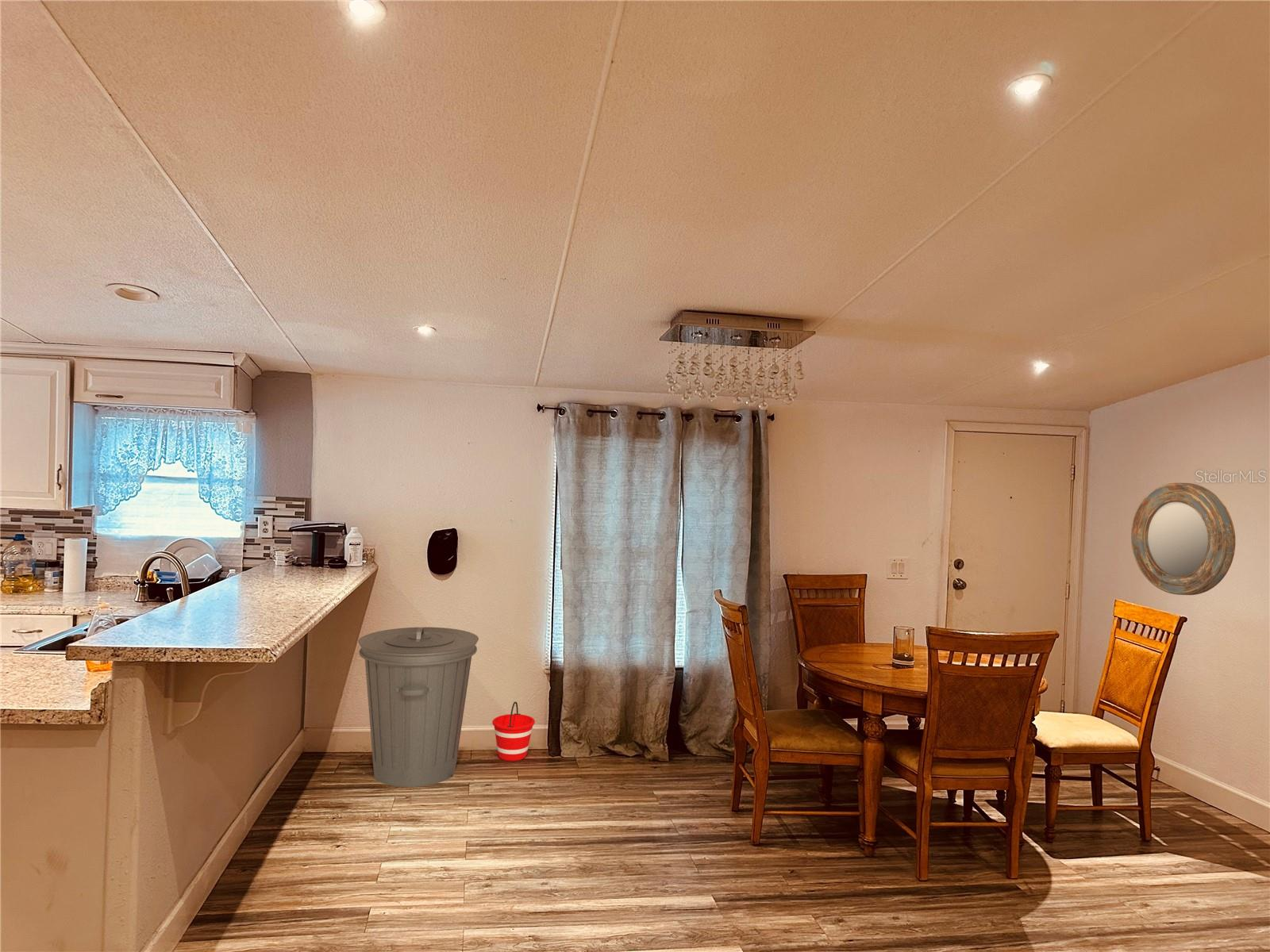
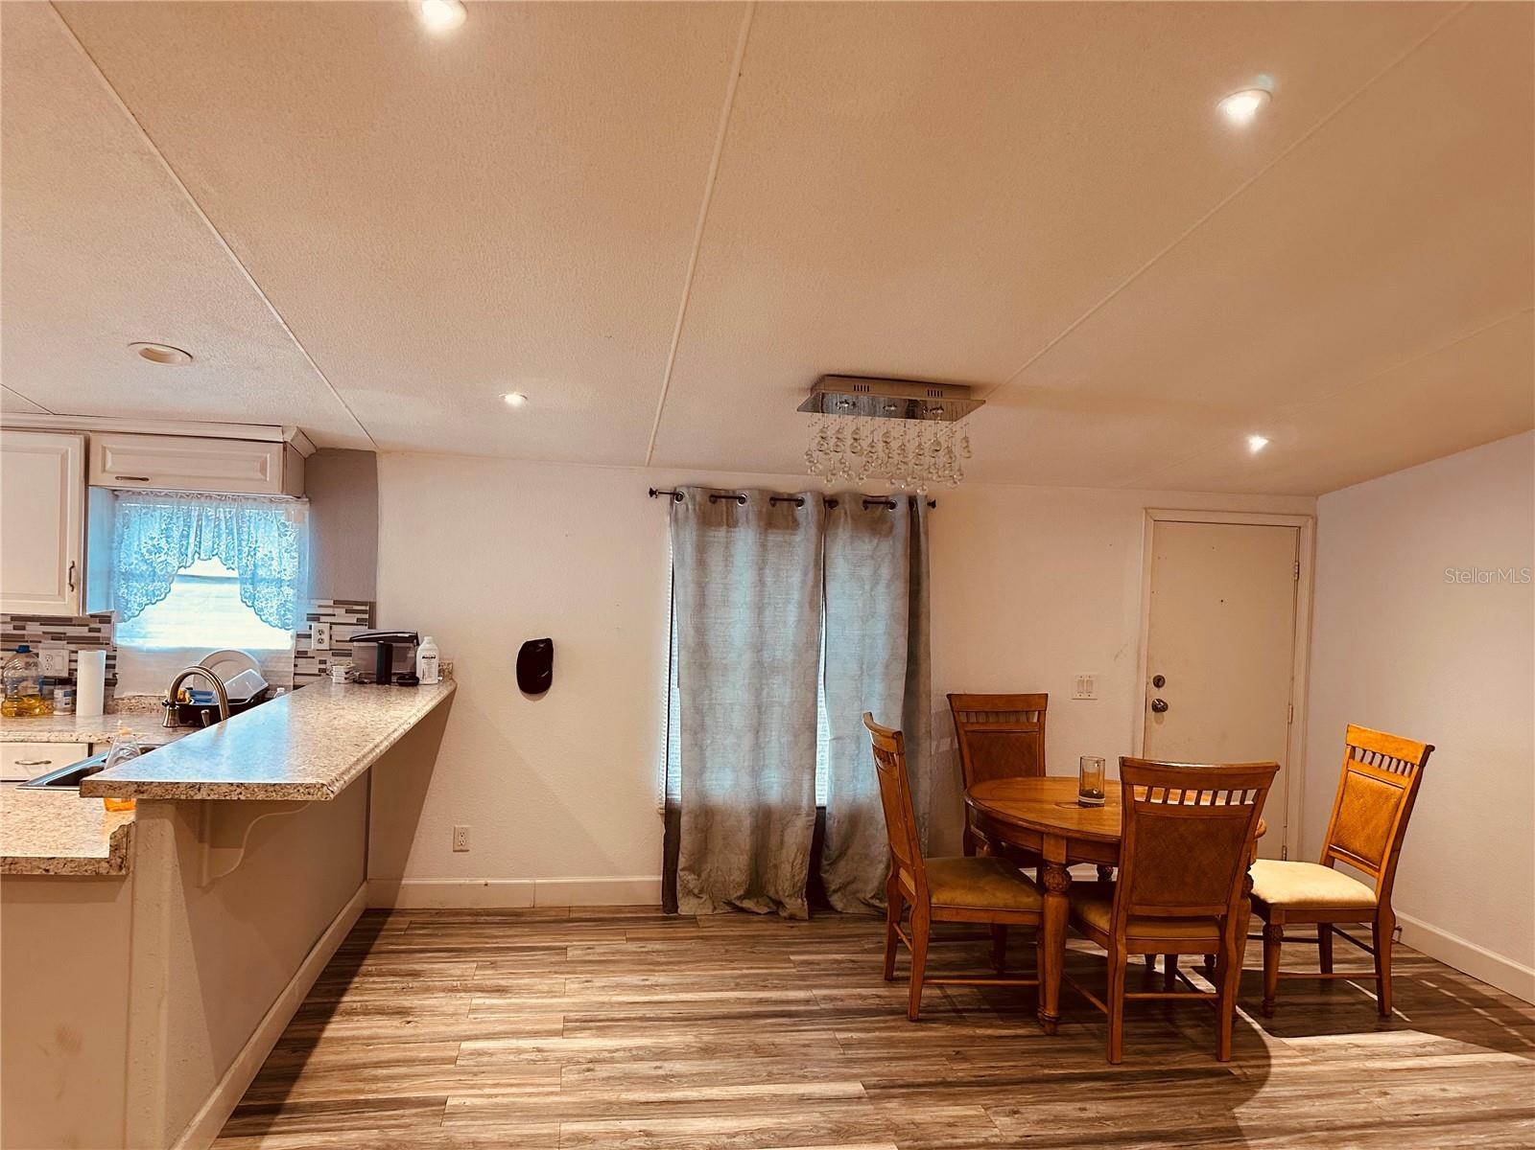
- bucket [491,701,536,762]
- trash can [357,627,479,788]
- home mirror [1130,482,1236,596]
